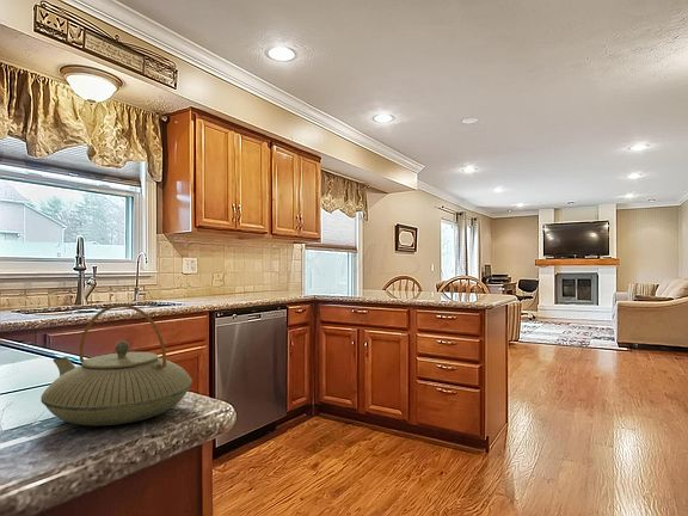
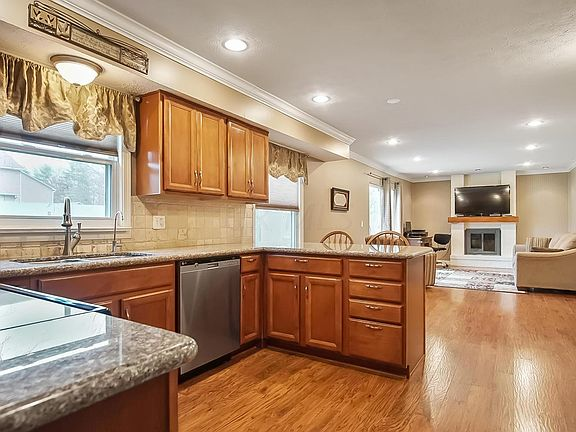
- teapot [39,303,194,426]
